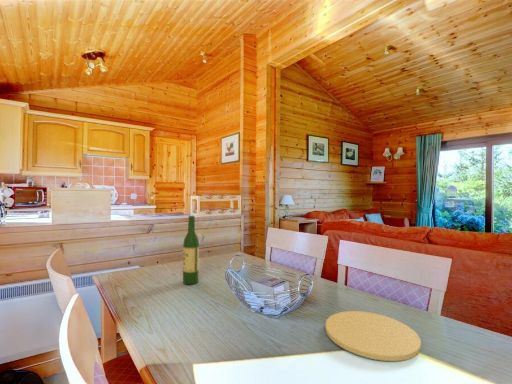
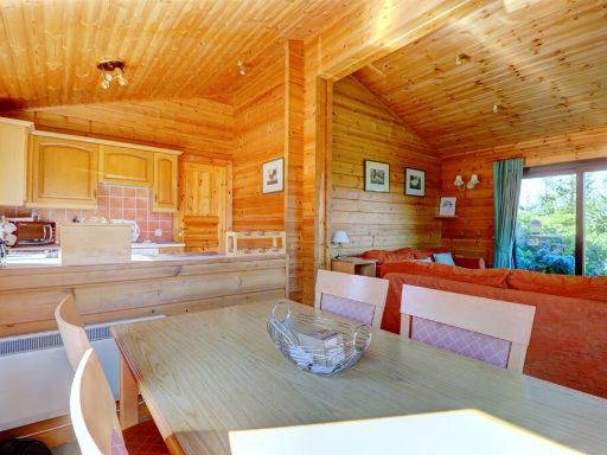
- wine bottle [182,215,200,286]
- plate [325,310,422,362]
